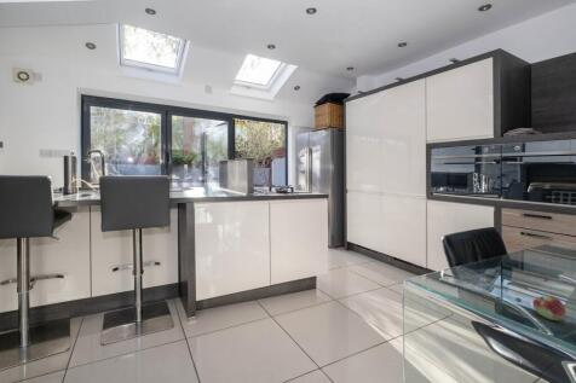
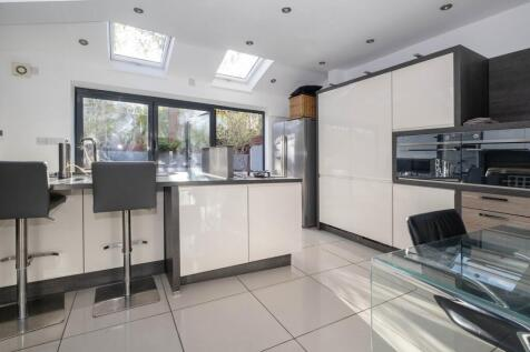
- fruit [531,295,568,321]
